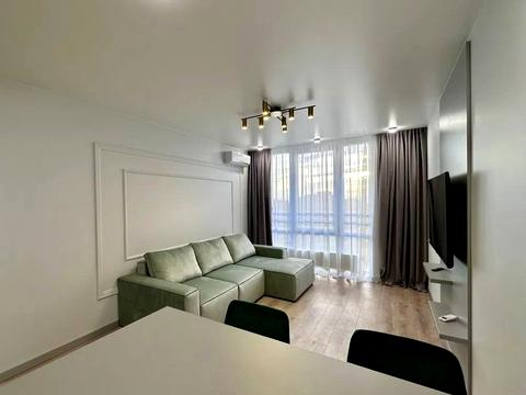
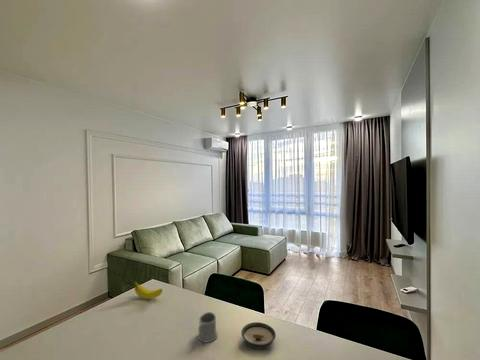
+ fruit [132,280,163,300]
+ mug [197,311,218,344]
+ saucer [240,321,277,349]
